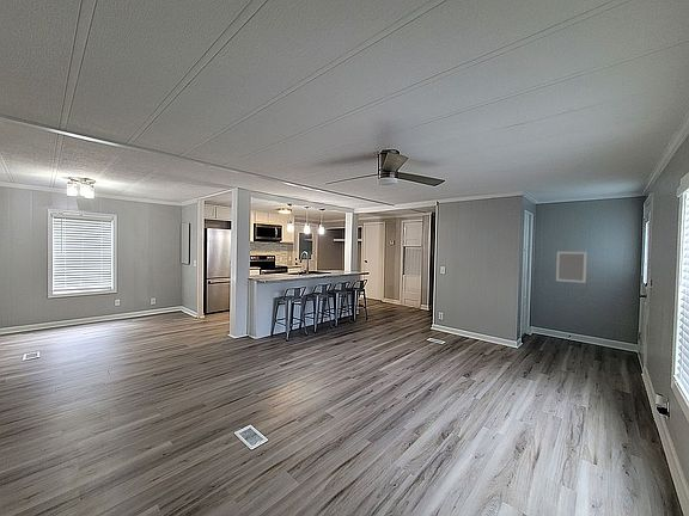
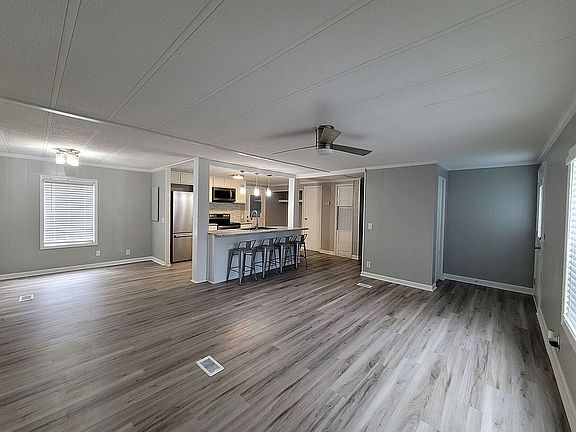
- home mirror [555,251,589,284]
